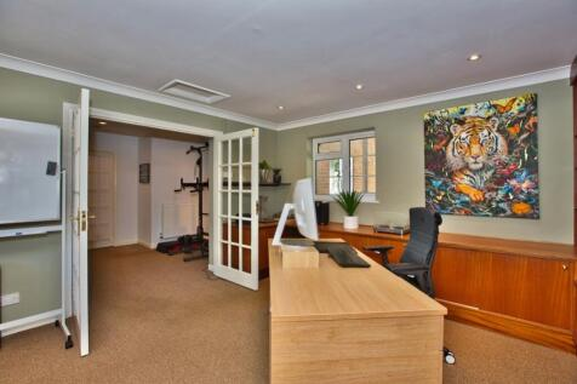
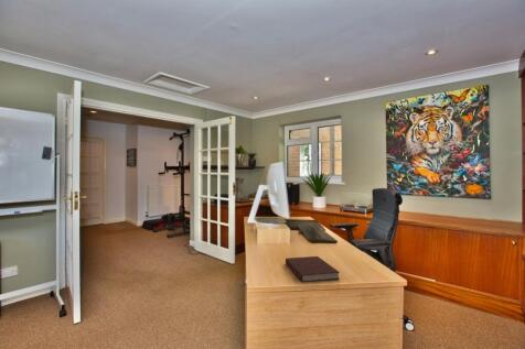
+ notebook [285,255,341,283]
